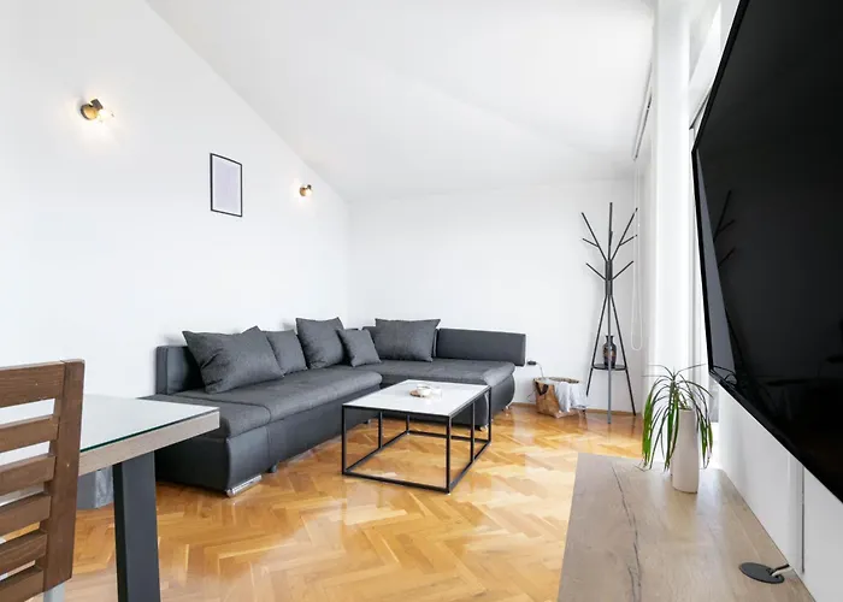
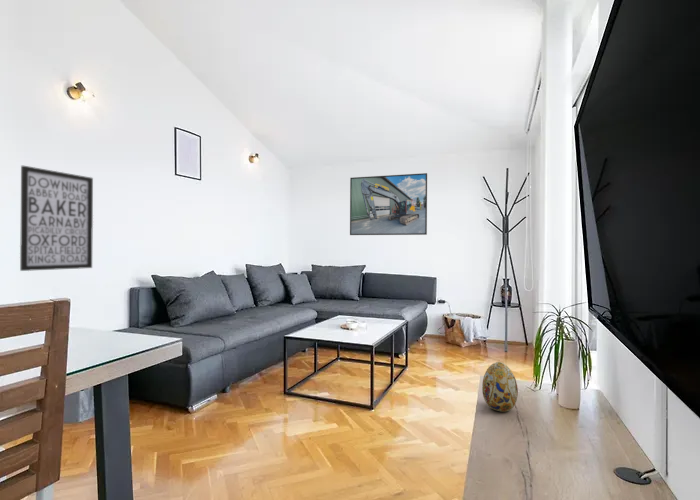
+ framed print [349,172,428,236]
+ decorative egg [481,361,519,413]
+ wall art [19,165,94,272]
